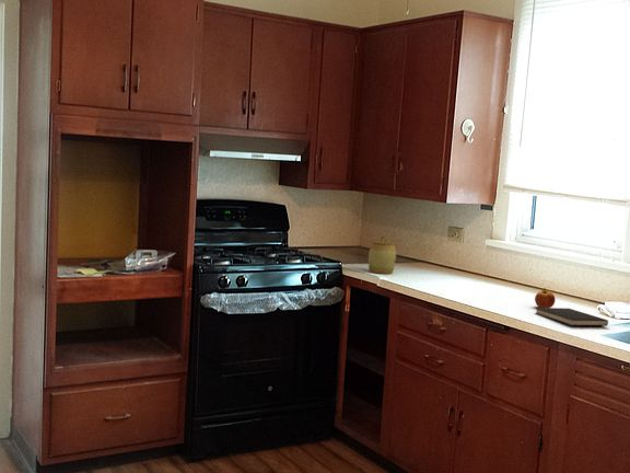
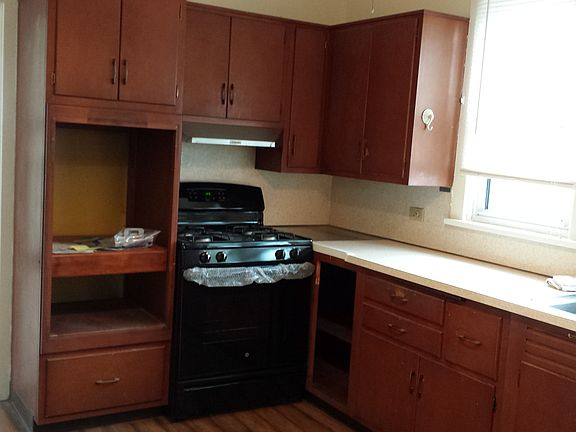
- apple [534,287,557,308]
- jar [368,234,397,275]
- hardcover book [535,307,609,327]
